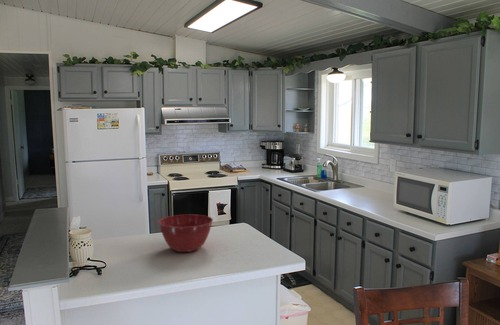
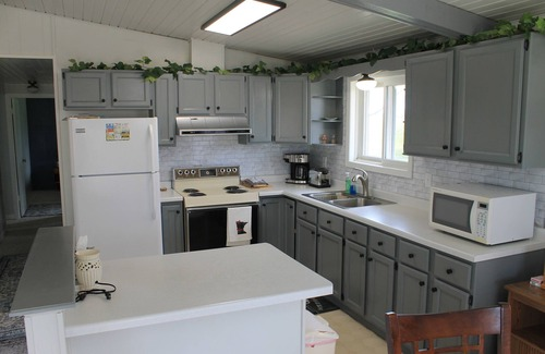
- mixing bowl [157,213,214,253]
